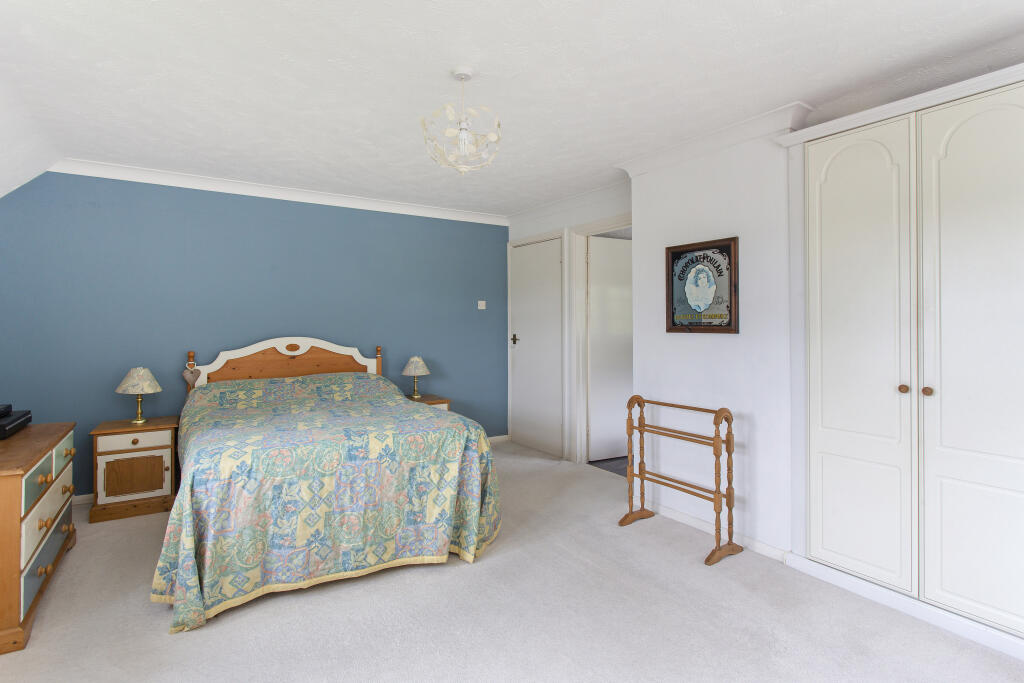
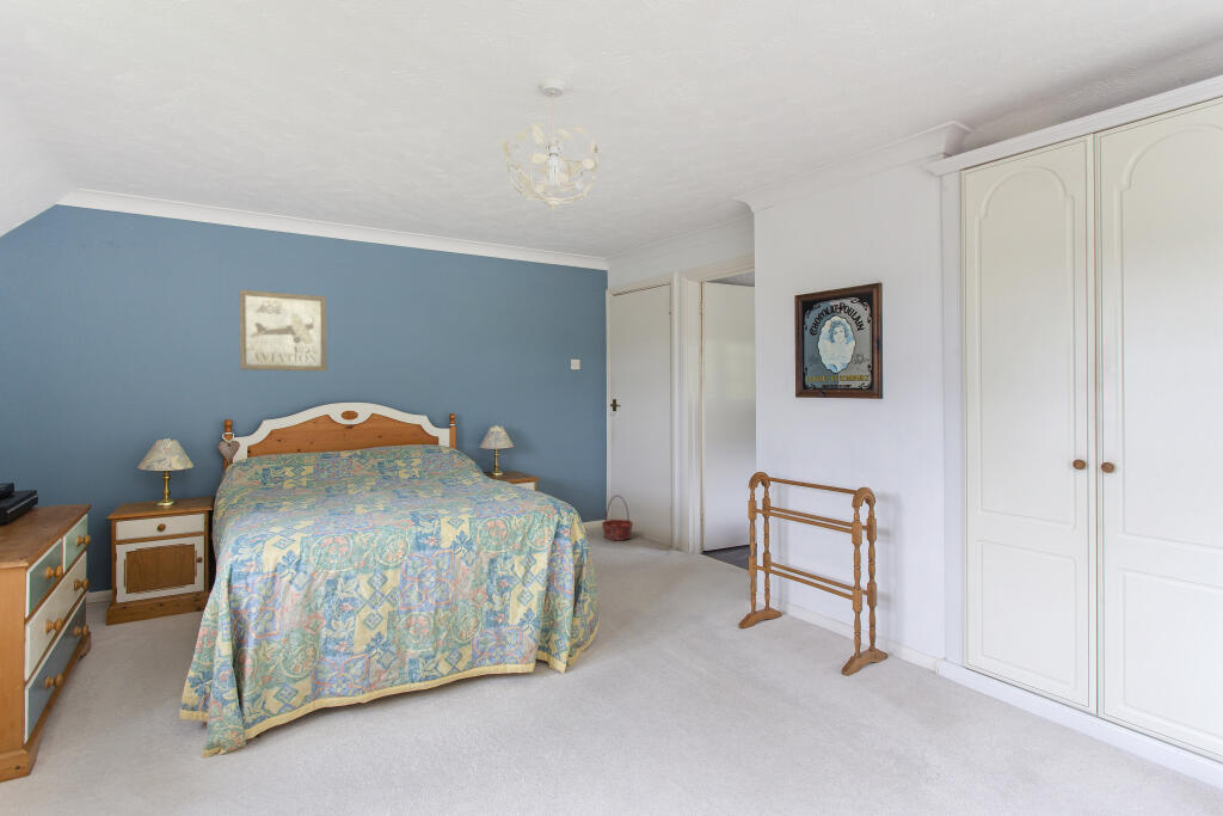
+ wall art [238,289,328,373]
+ basket [601,495,634,541]
